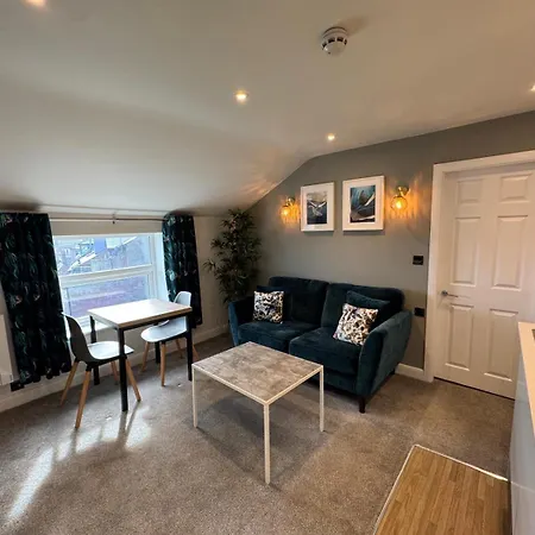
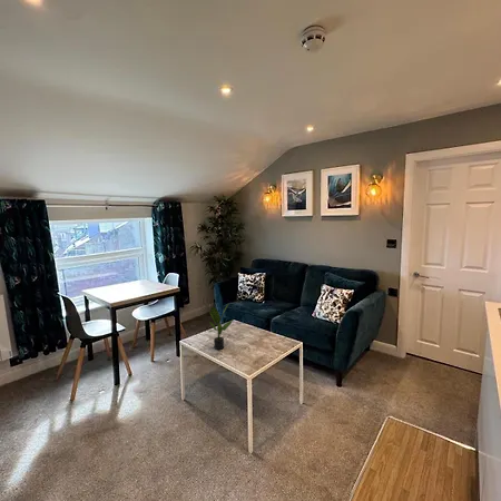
+ potted plant [208,303,234,351]
